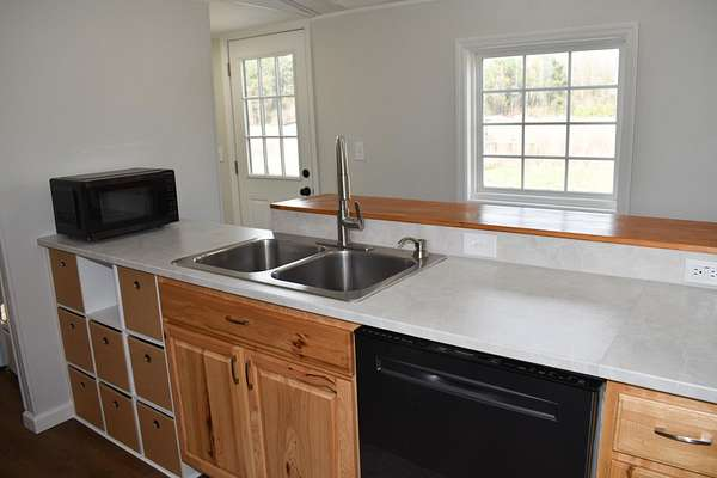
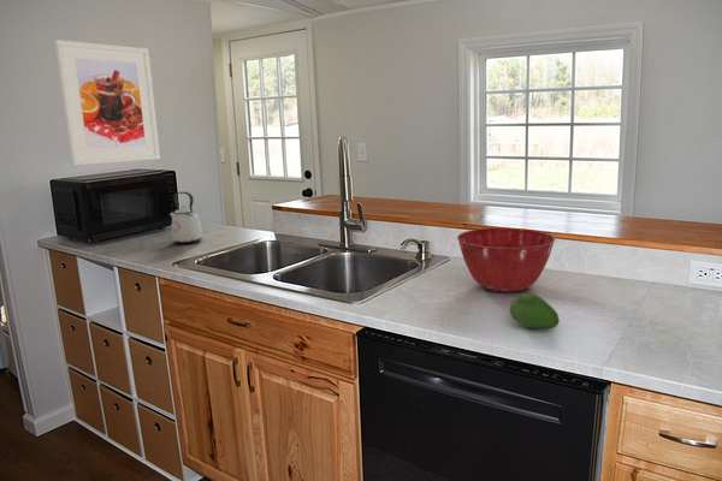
+ fruit [508,293,561,329]
+ kettle [168,191,203,244]
+ mixing bowl [456,227,556,293]
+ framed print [54,38,161,167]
